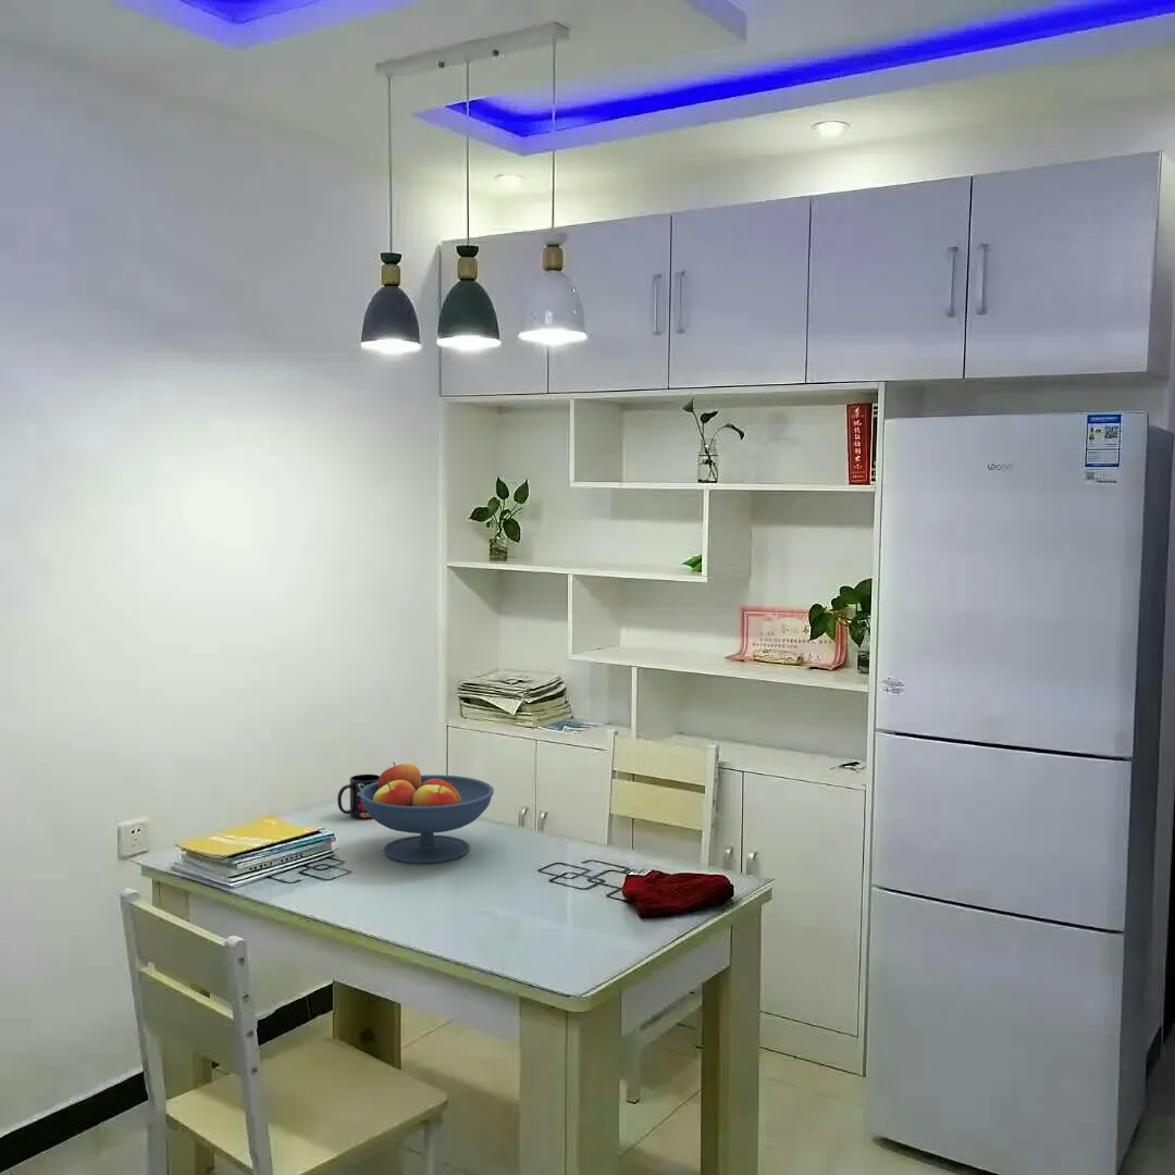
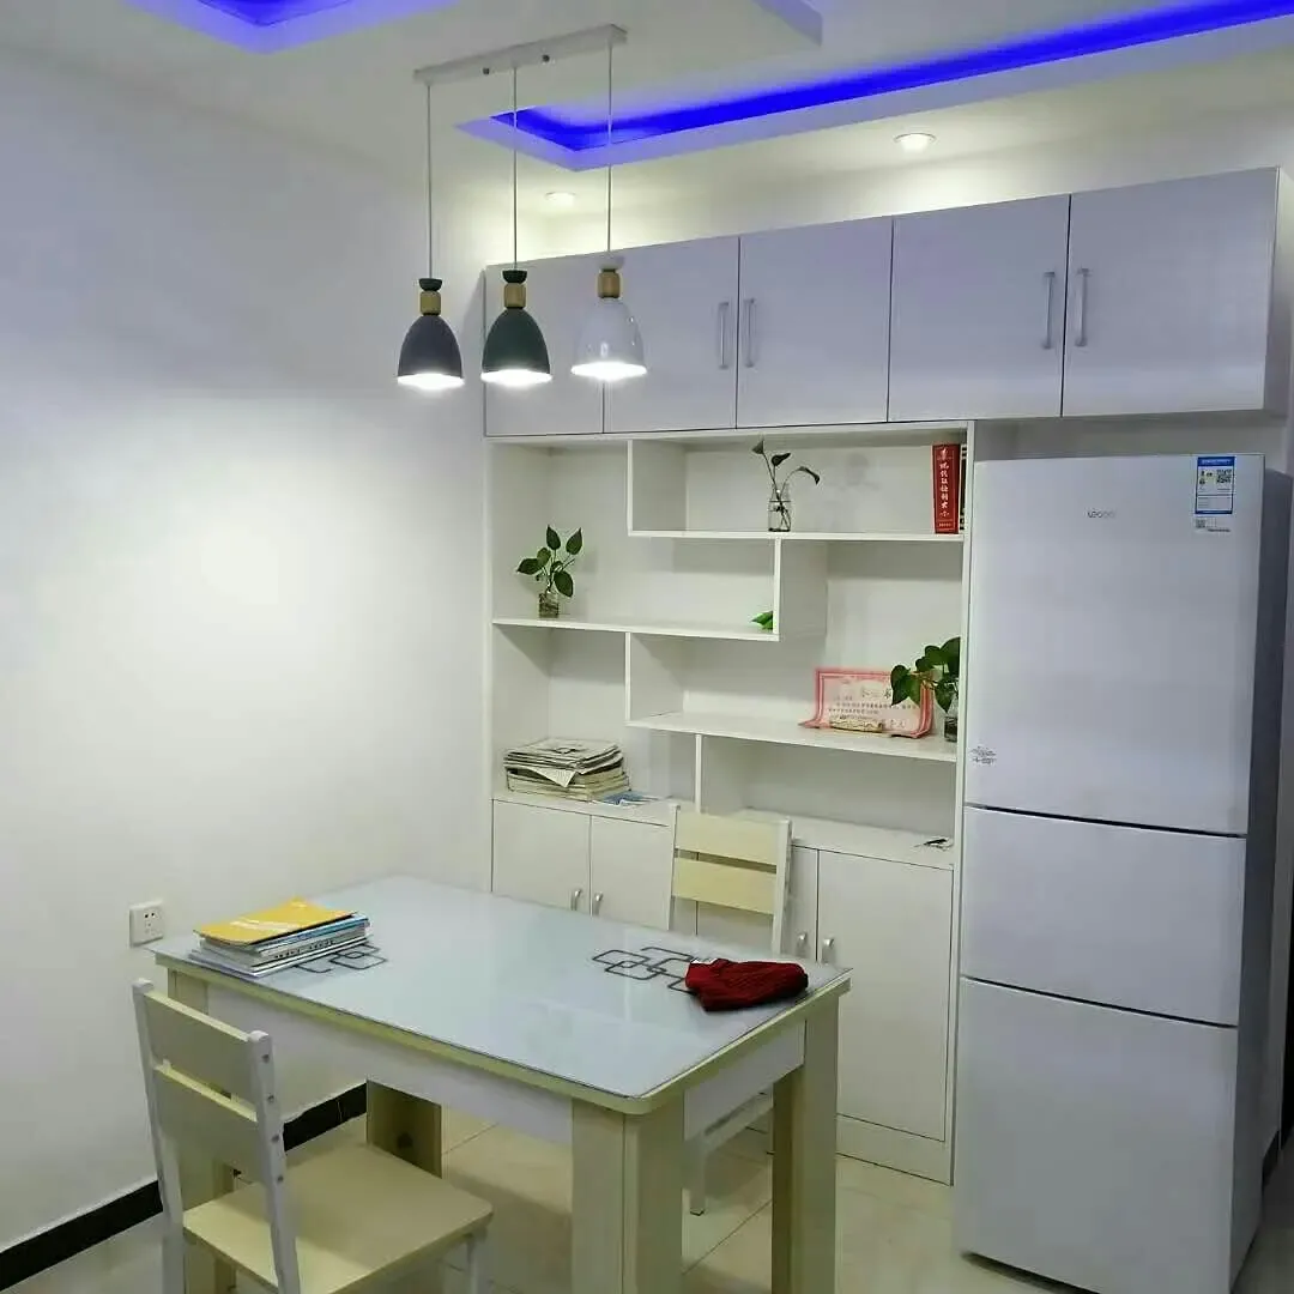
- mug [336,774,381,820]
- fruit bowl [359,760,495,864]
